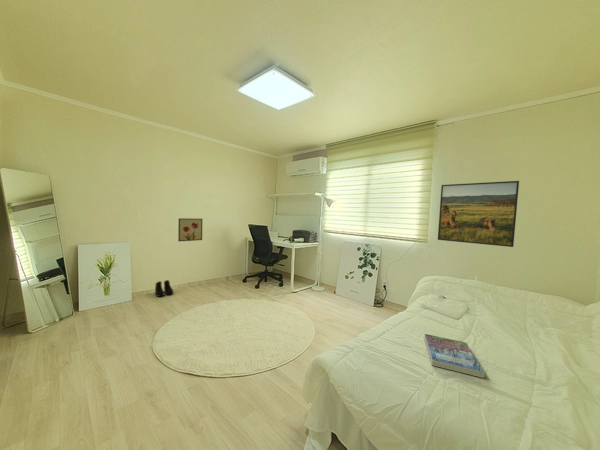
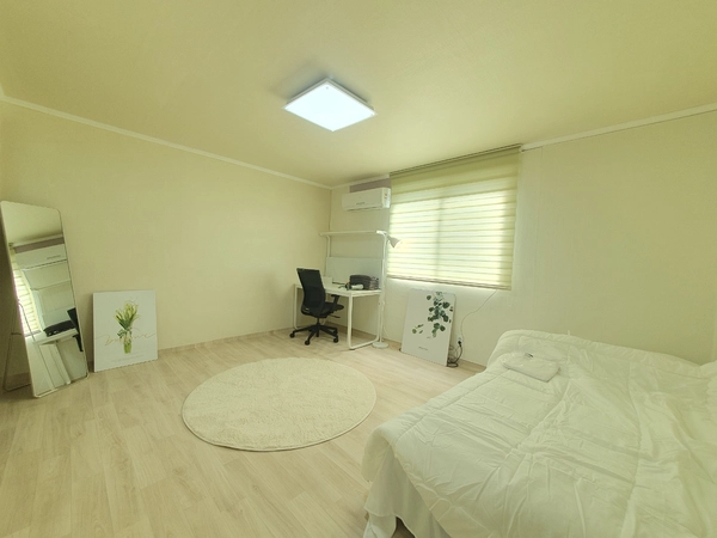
- boots [154,279,174,298]
- wall art [177,217,203,242]
- book [423,333,486,379]
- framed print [437,180,520,248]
